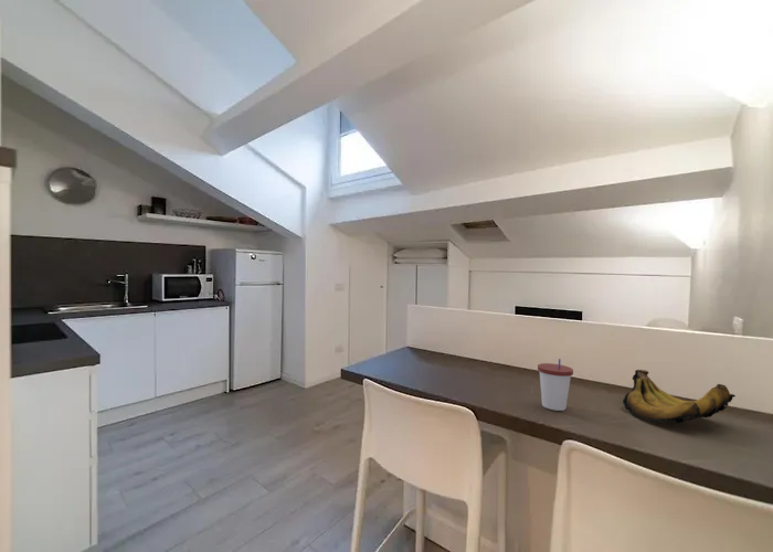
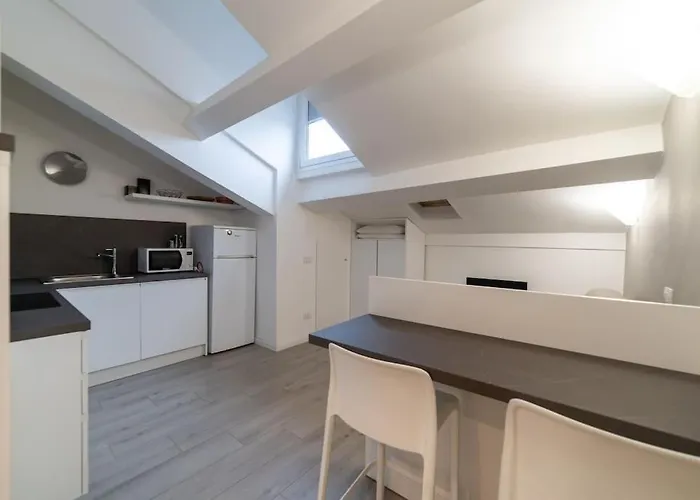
- cup [537,358,574,412]
- banana bunch [622,369,737,425]
